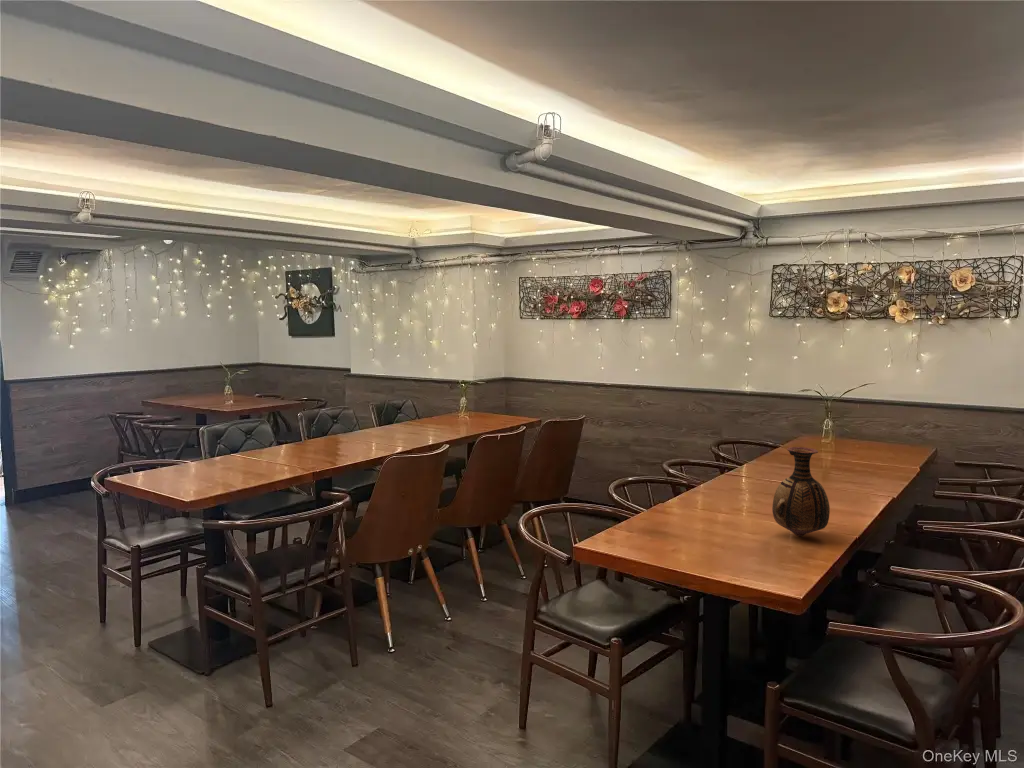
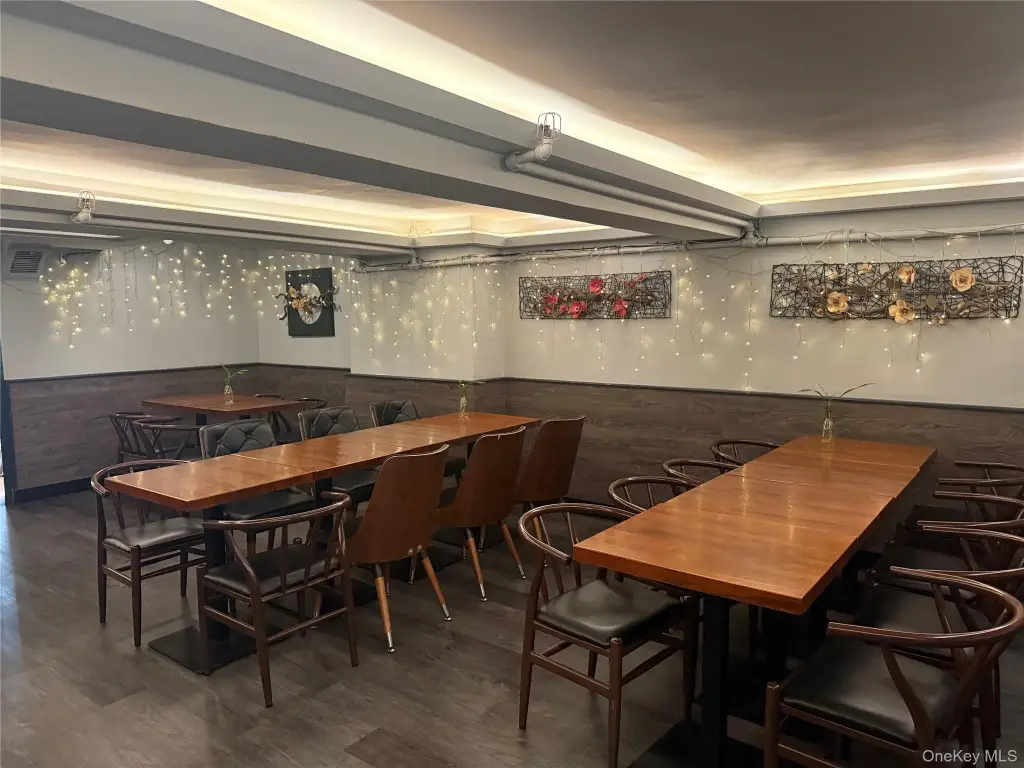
- vase [771,446,831,537]
